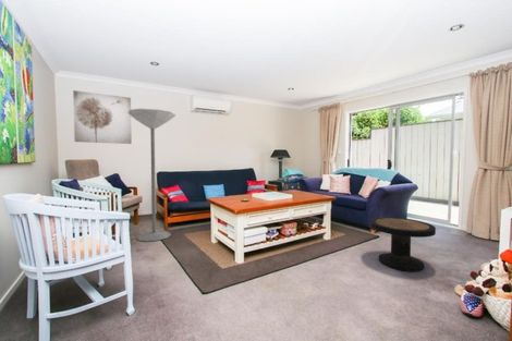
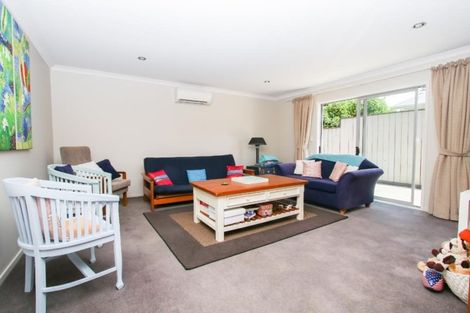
- floor lamp [129,108,176,243]
- side table [369,217,437,272]
- wall art [72,89,133,145]
